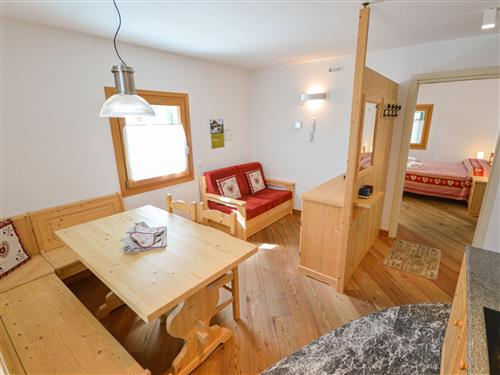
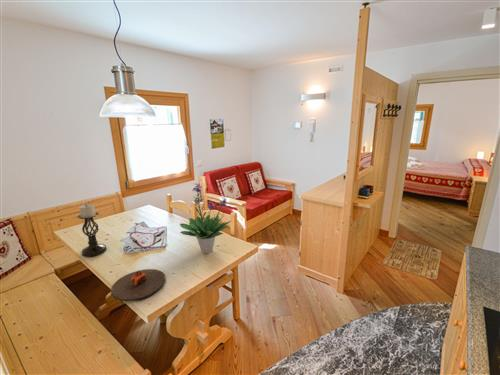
+ potted plant [179,182,233,254]
+ candle holder [76,203,108,258]
+ plate [110,268,167,302]
